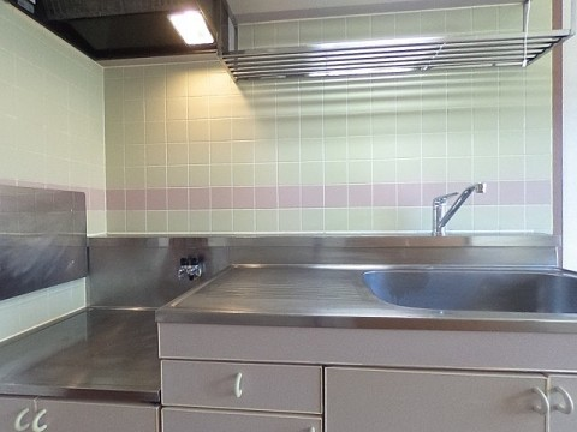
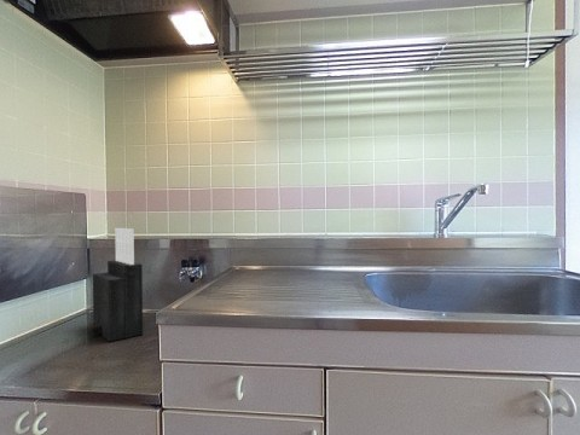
+ knife block [92,227,144,343]
